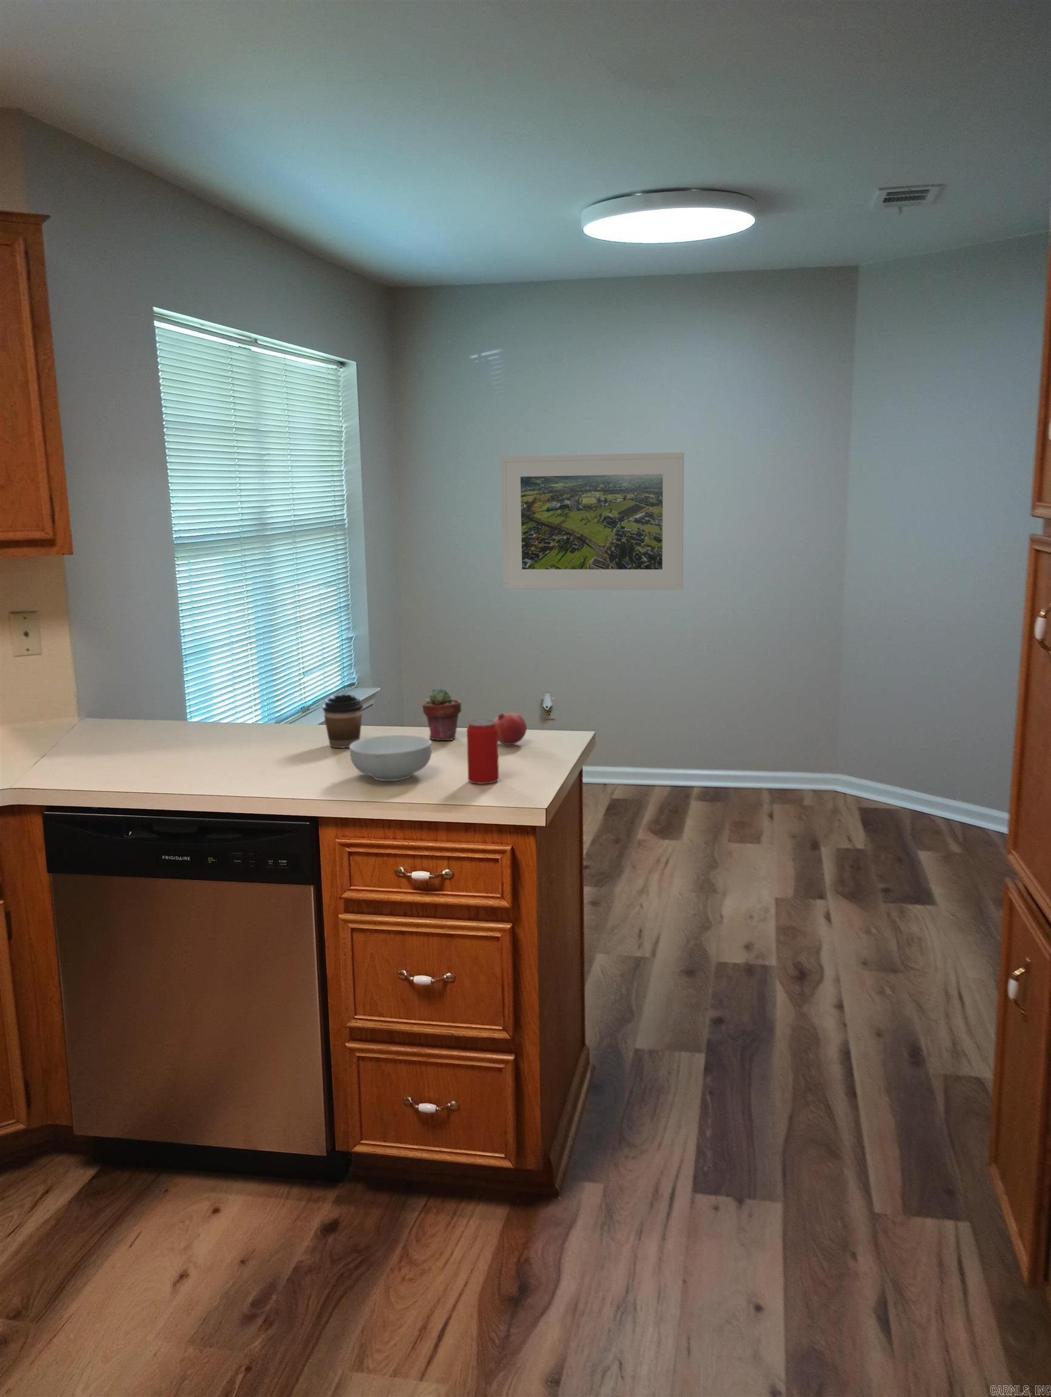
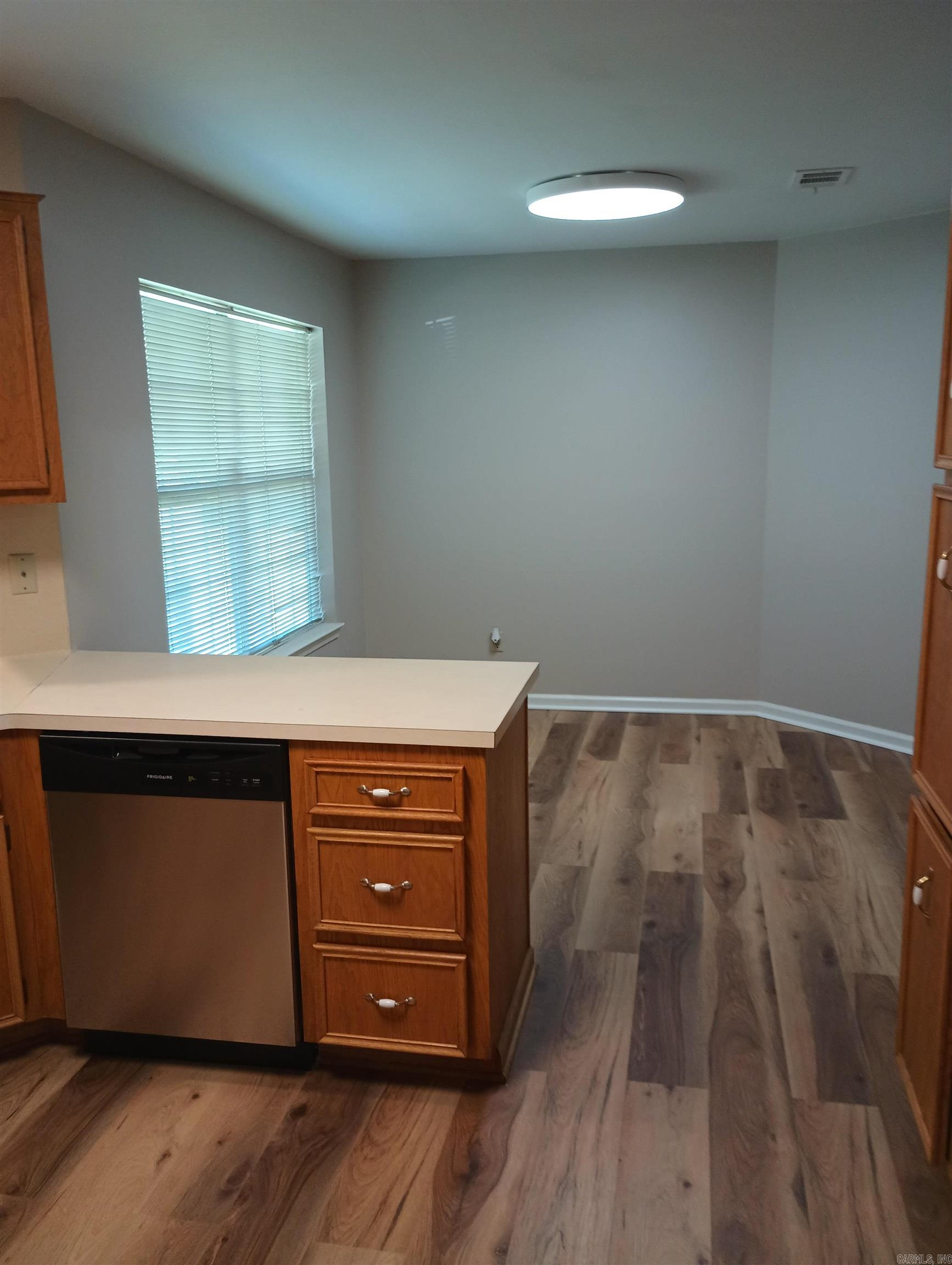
- coffee cup [322,694,363,749]
- potted succulent [422,687,461,741]
- pomegranate [493,712,528,745]
- cereal bowl [349,734,432,782]
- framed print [500,452,684,591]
- beverage can [466,719,499,784]
